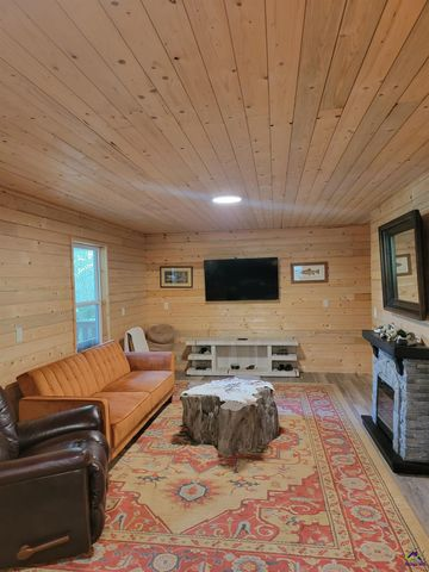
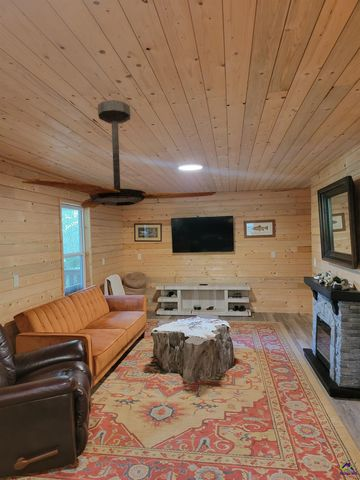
+ ceiling fan [21,99,217,209]
